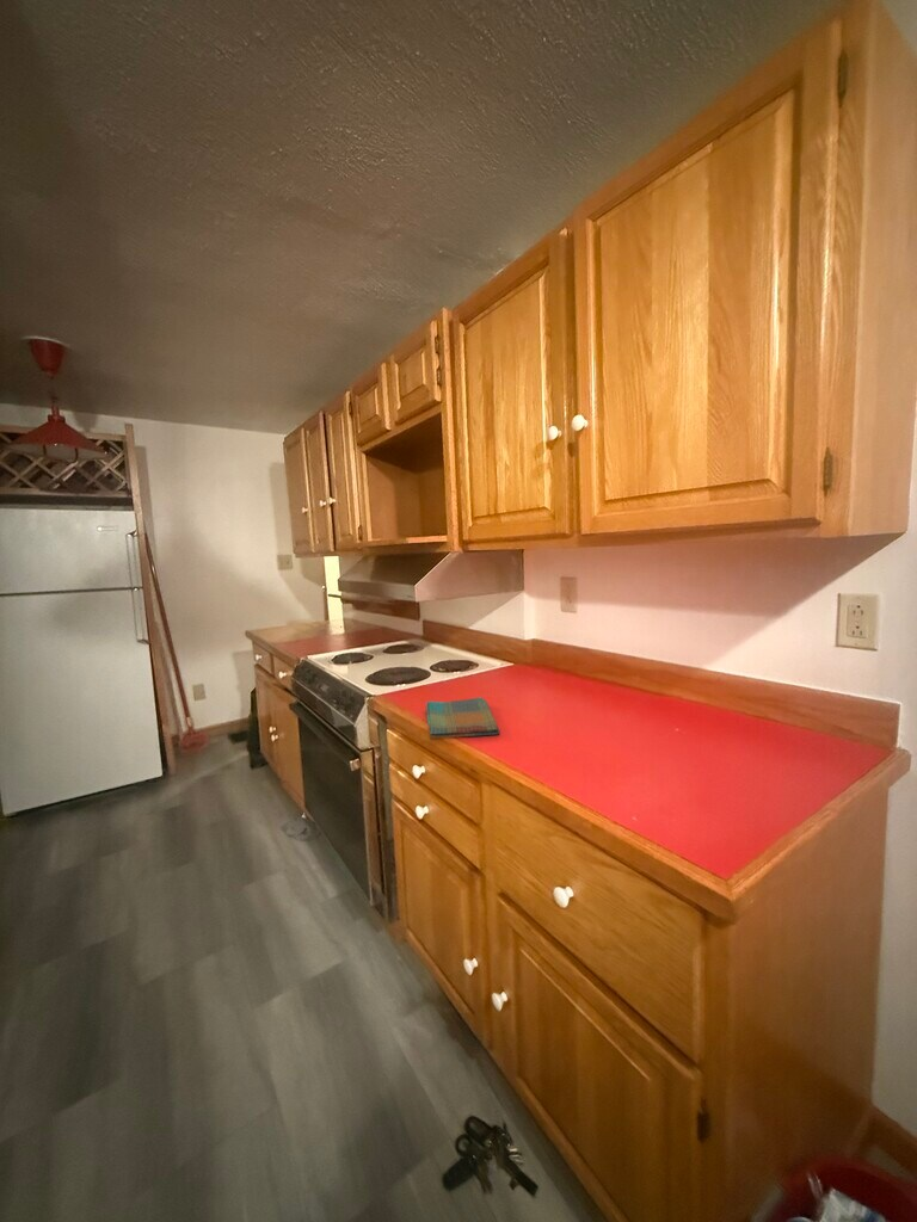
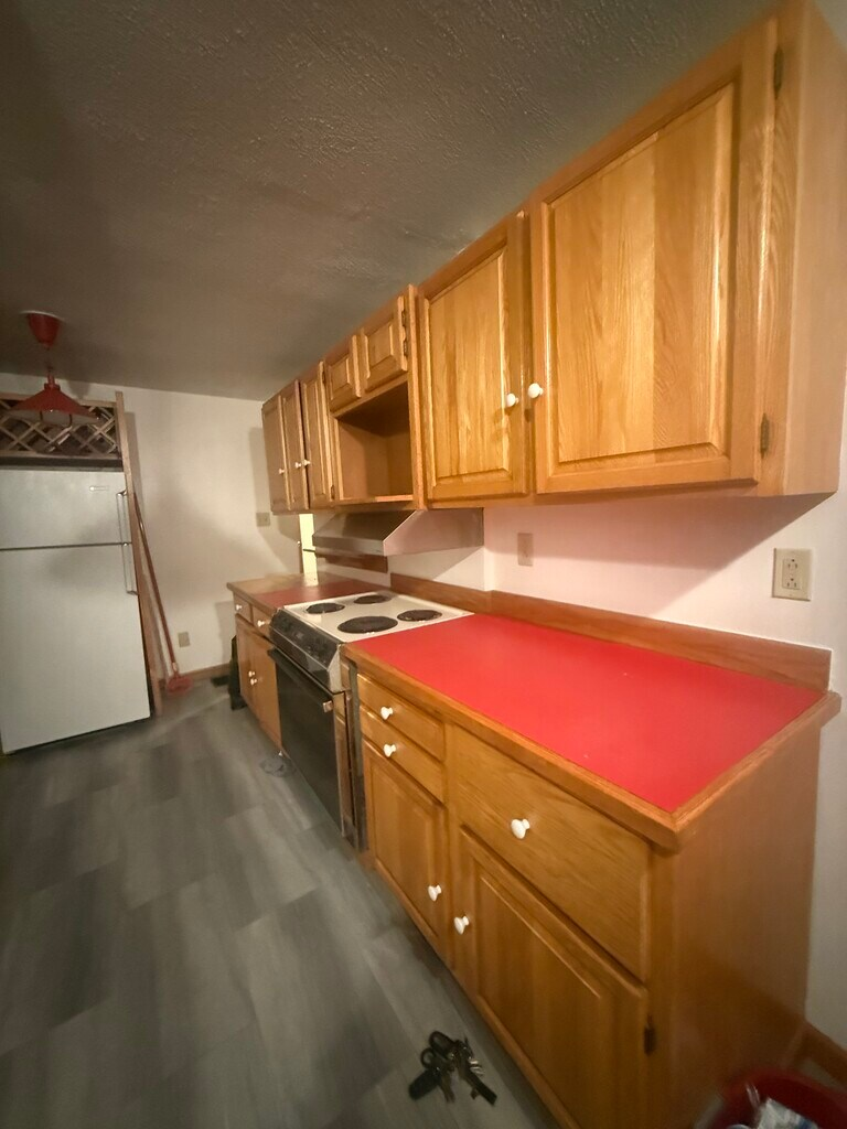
- dish towel [425,696,500,740]
